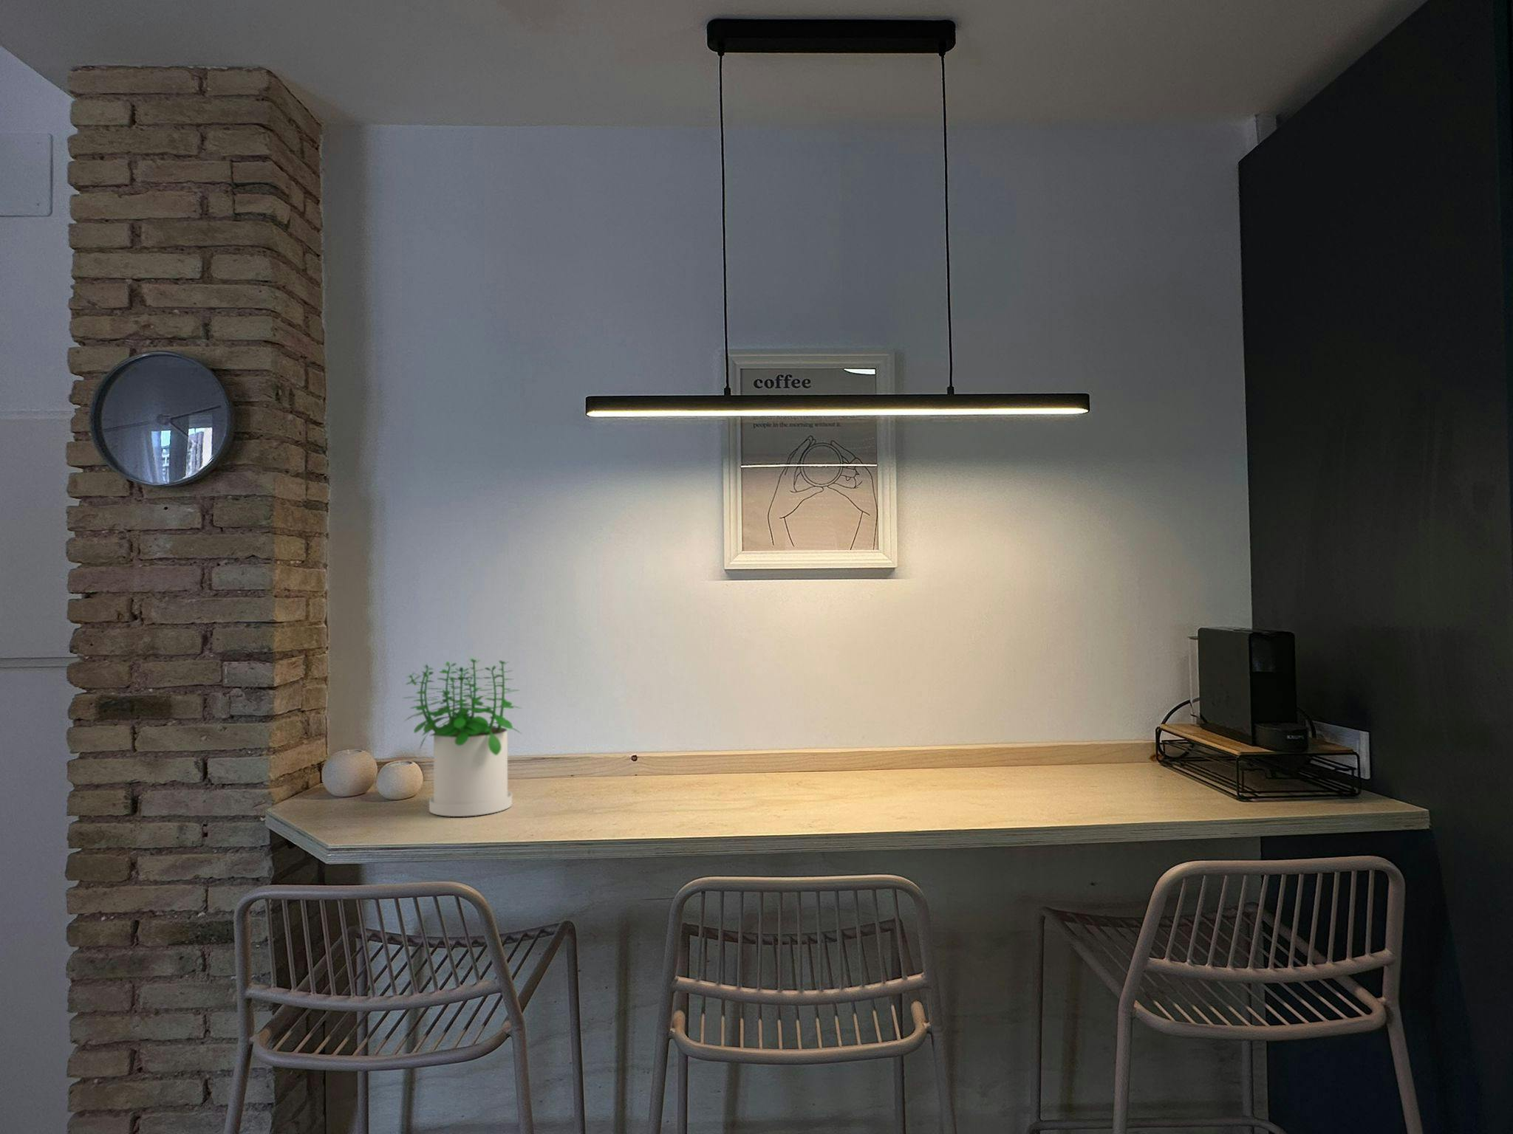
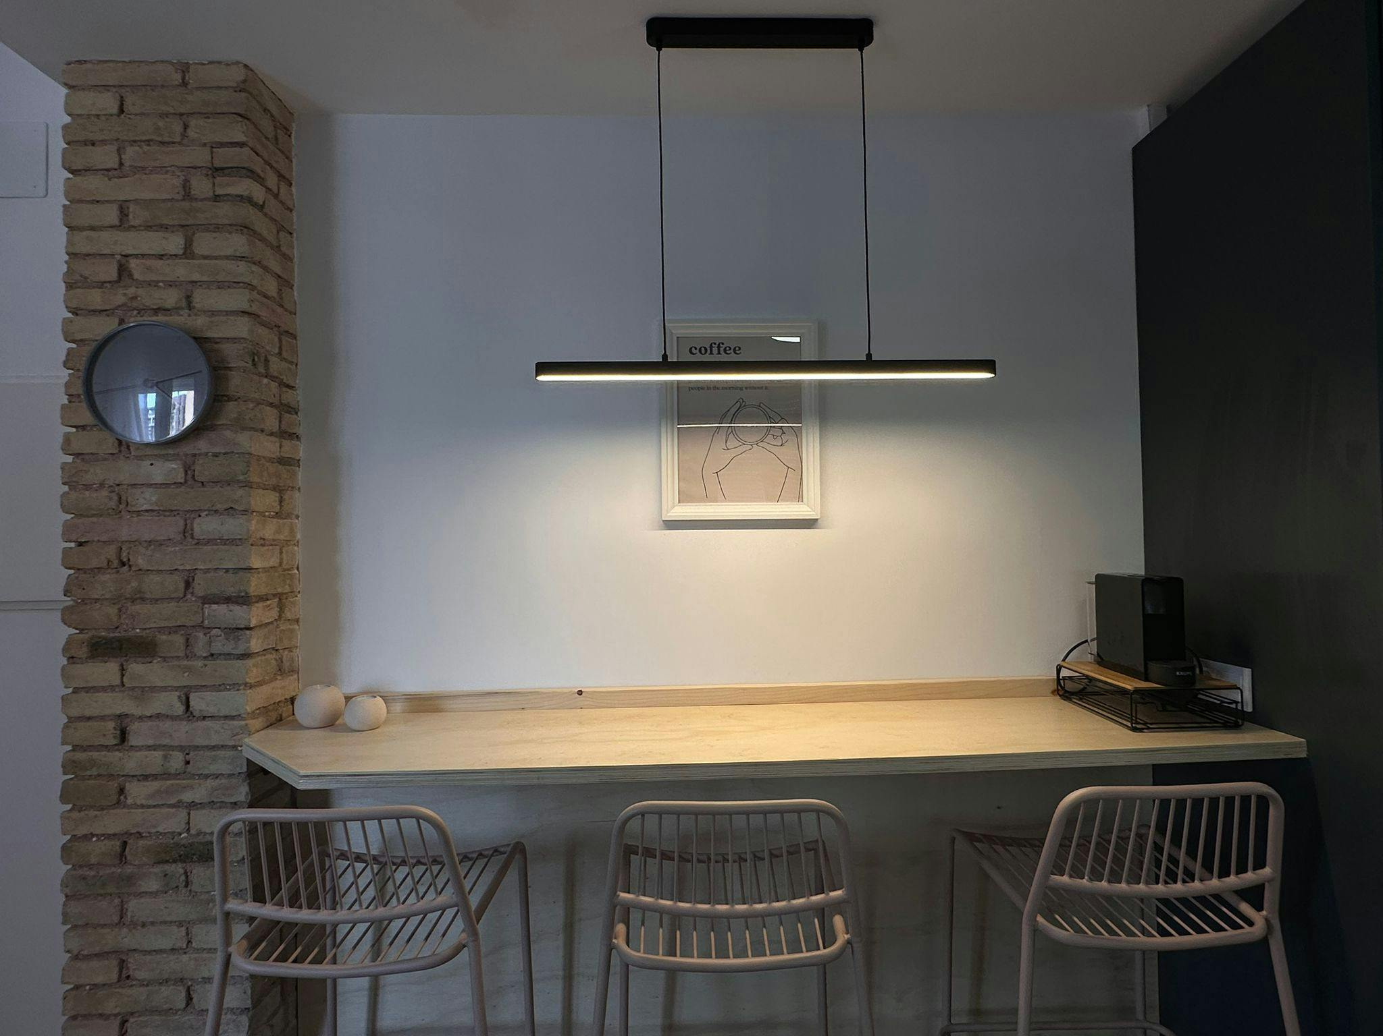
- potted plant [401,658,523,817]
